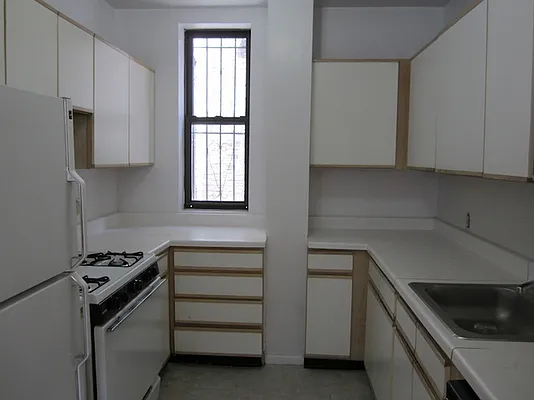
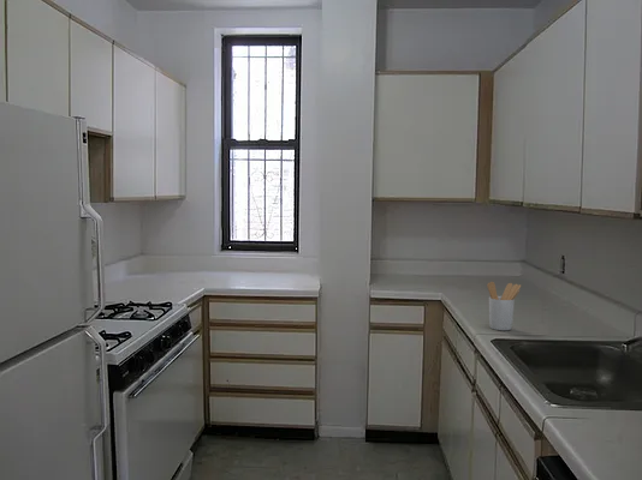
+ utensil holder [486,281,522,331]
